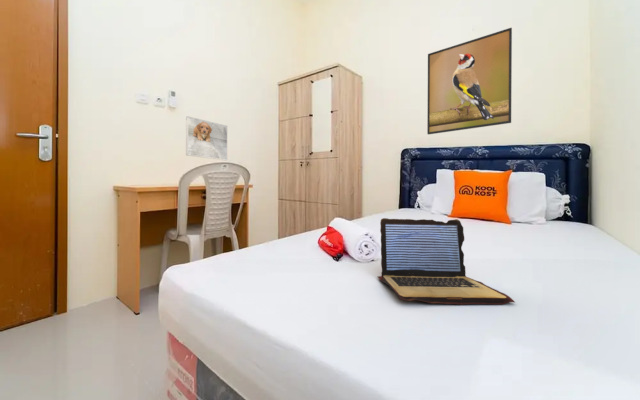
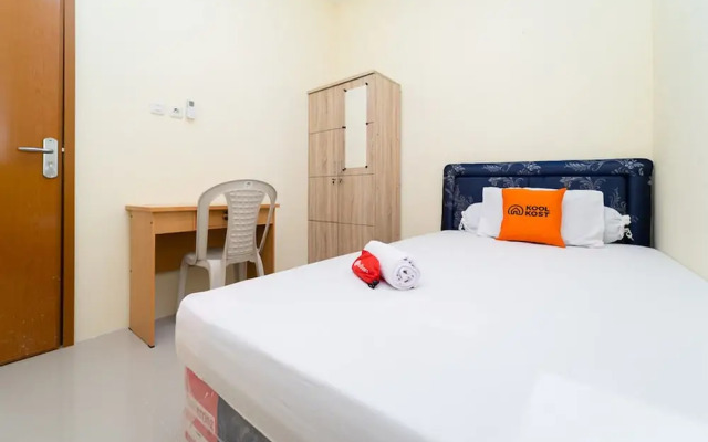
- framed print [426,27,513,135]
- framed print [185,115,228,161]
- laptop [376,217,515,306]
